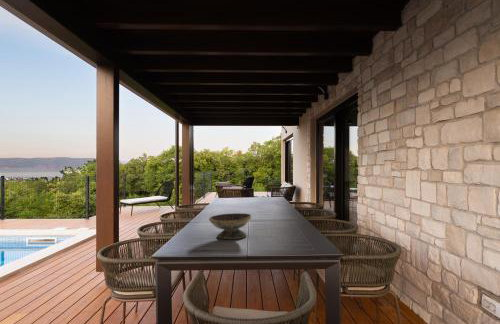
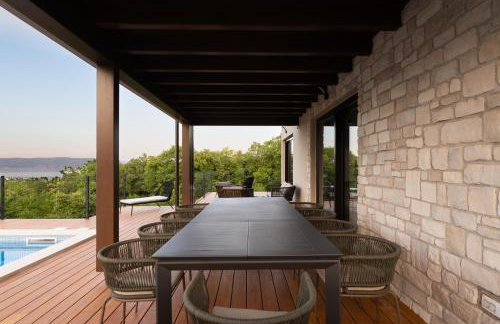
- decorative bowl [208,212,252,240]
